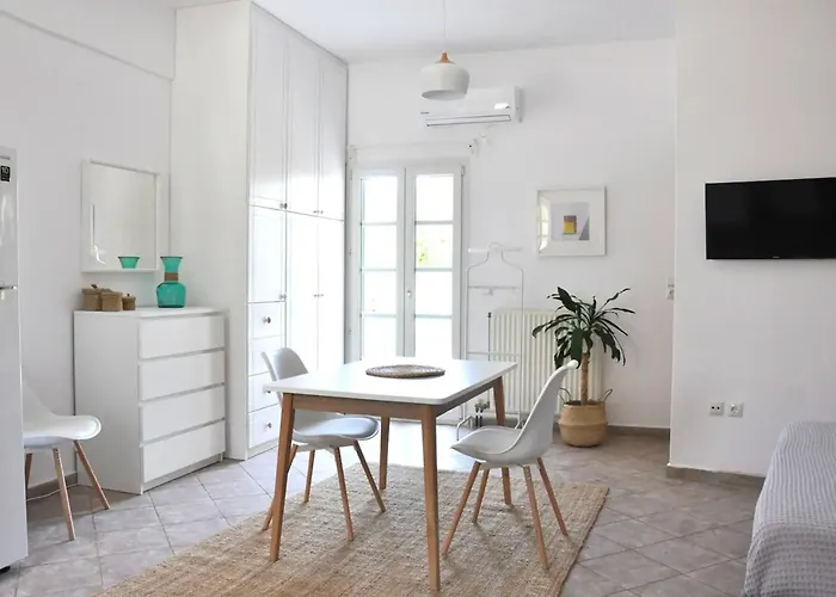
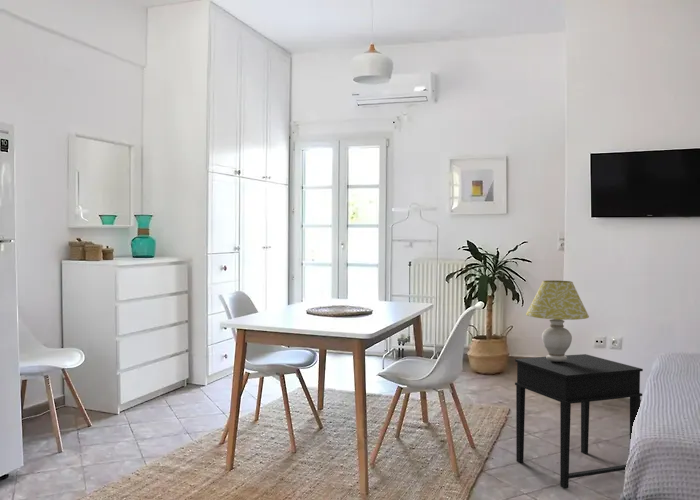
+ side table [514,353,644,489]
+ table lamp [525,279,590,362]
